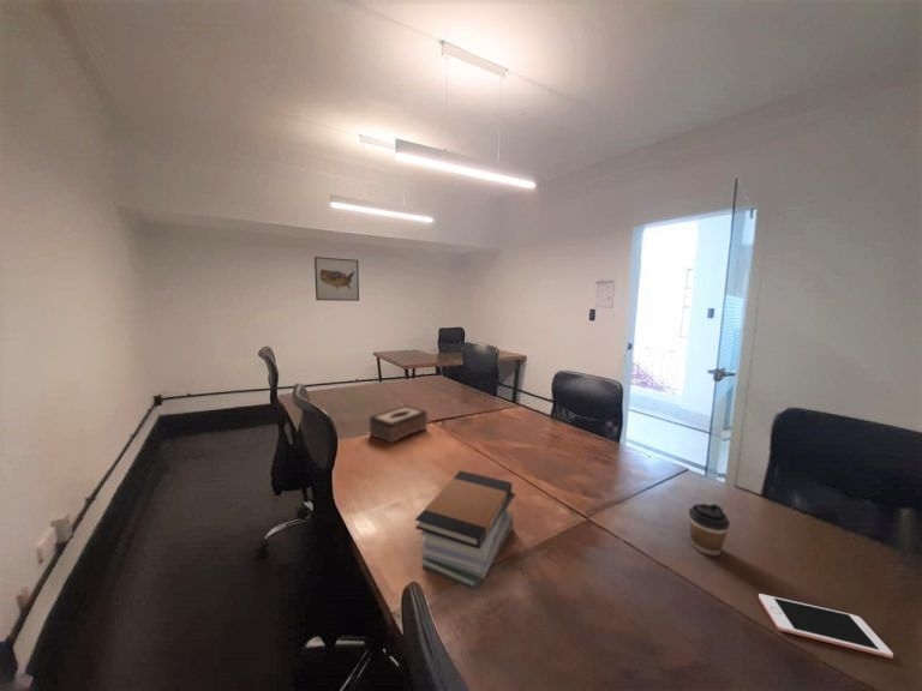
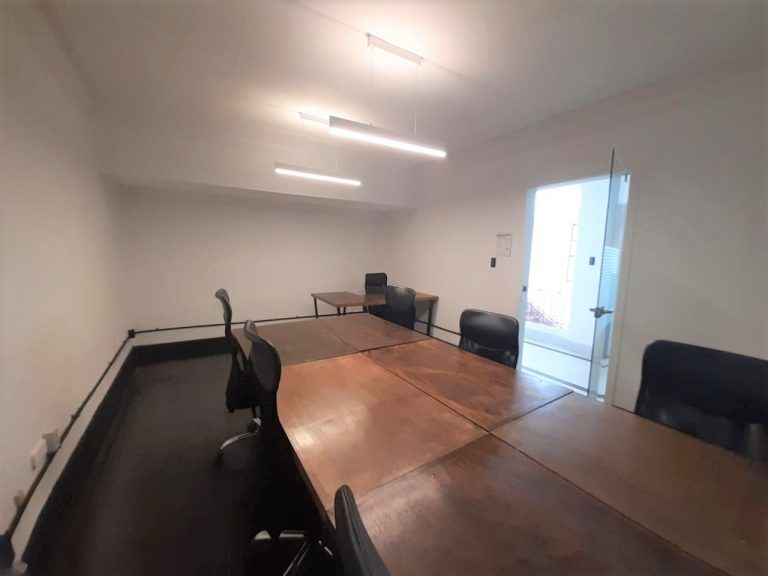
- cell phone [758,593,894,660]
- wall art [313,256,360,302]
- coffee cup [688,503,731,557]
- book stack [414,469,516,591]
- tissue box [367,404,429,445]
